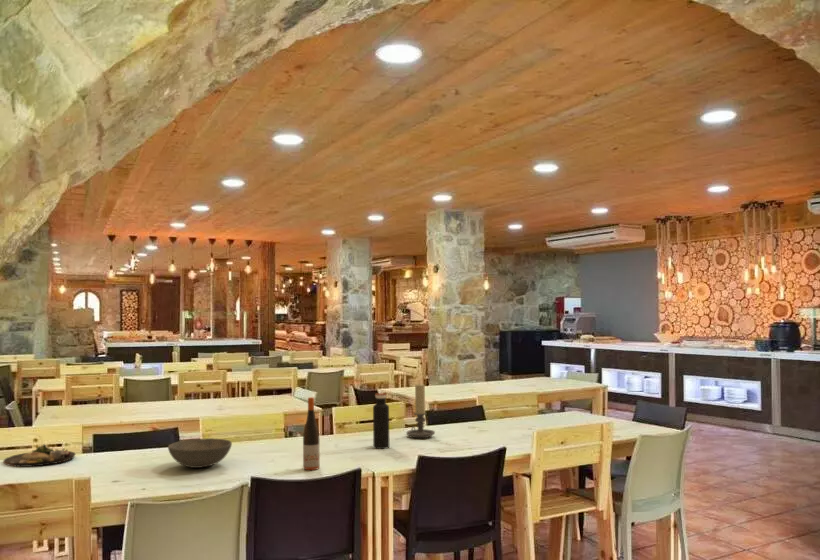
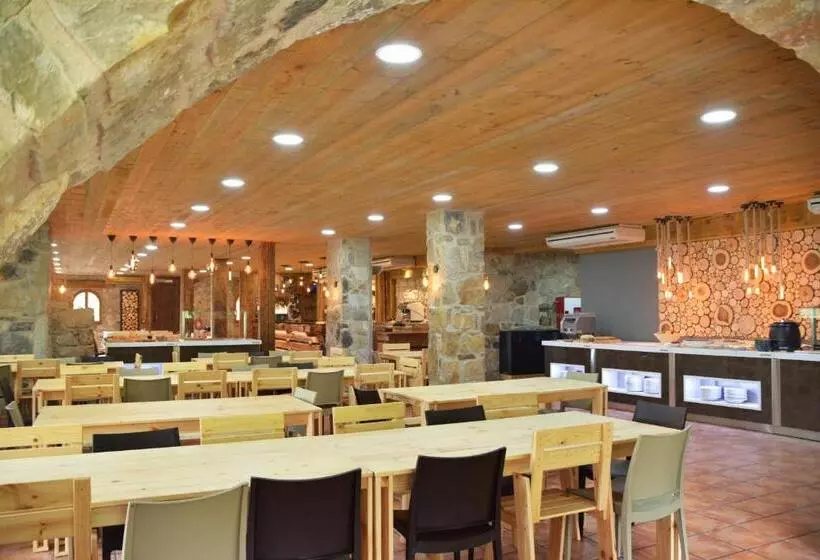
- candle holder [406,383,436,439]
- wine bottle [302,396,321,471]
- bowl [167,437,233,469]
- water bottle [372,392,390,450]
- dinner plate [2,443,77,468]
